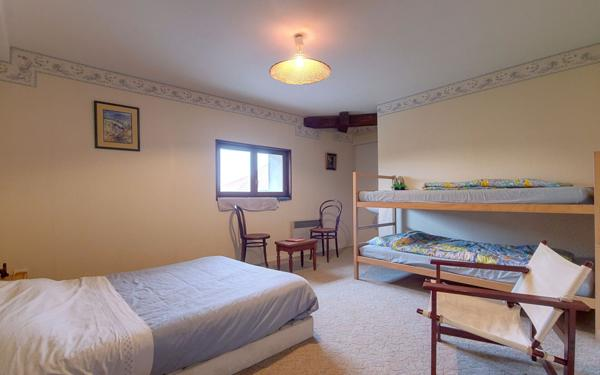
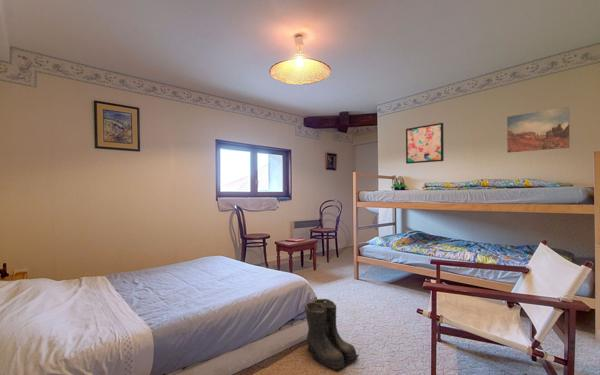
+ wall art [506,106,570,154]
+ wall art [405,122,445,165]
+ boots [304,298,360,373]
